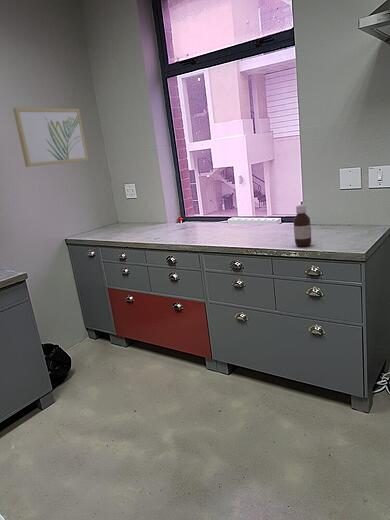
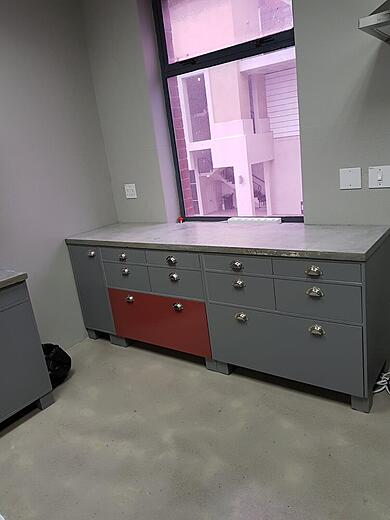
- wall art [12,107,89,168]
- bottle [293,204,312,248]
